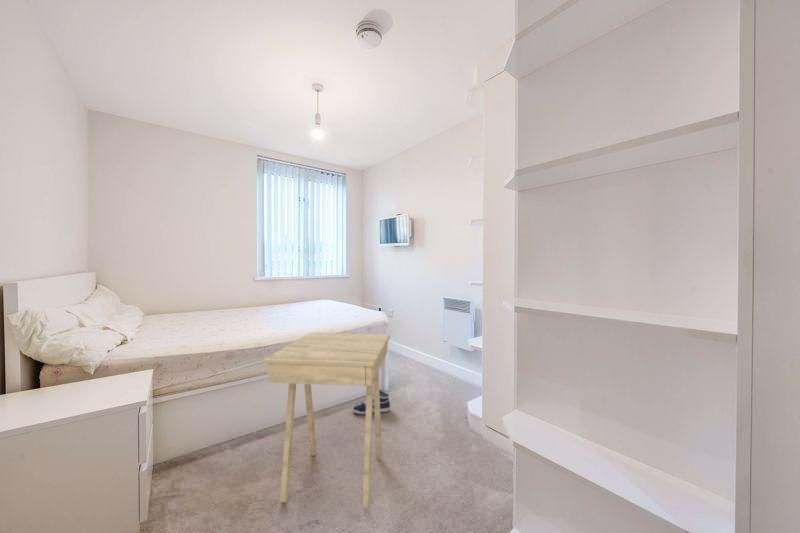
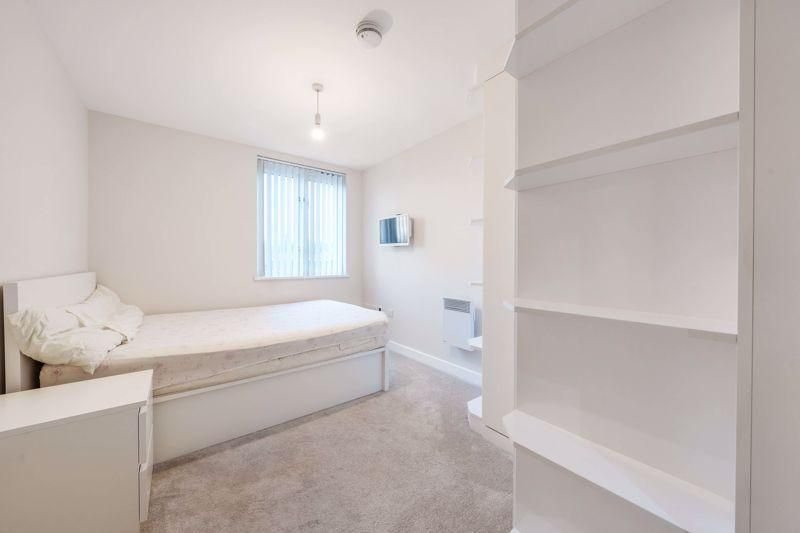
- sneaker [352,388,391,415]
- side table [263,332,391,510]
